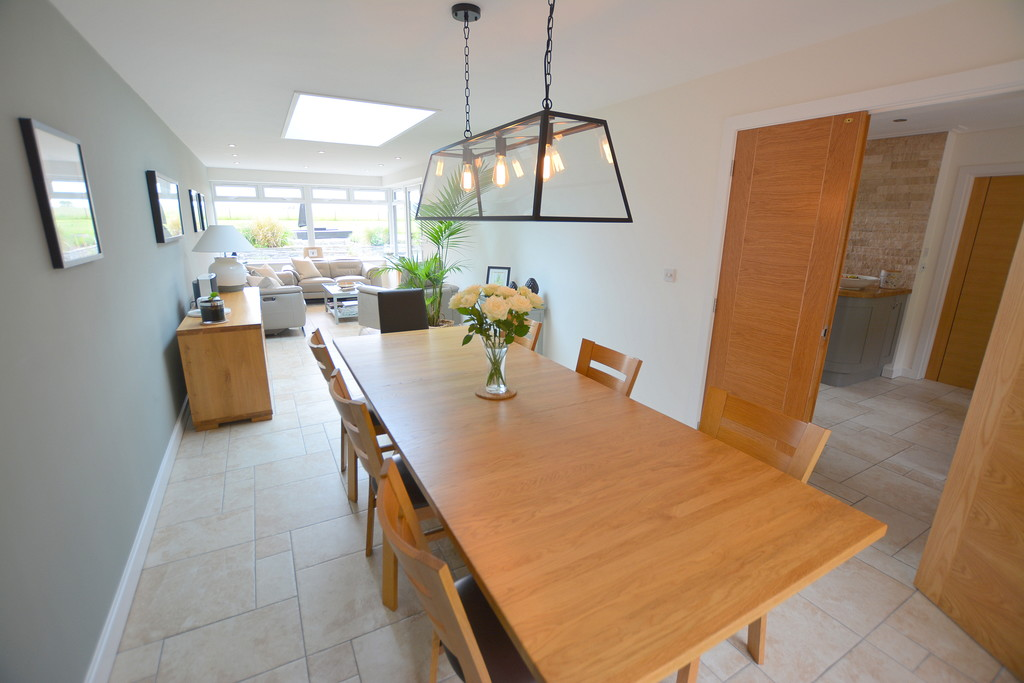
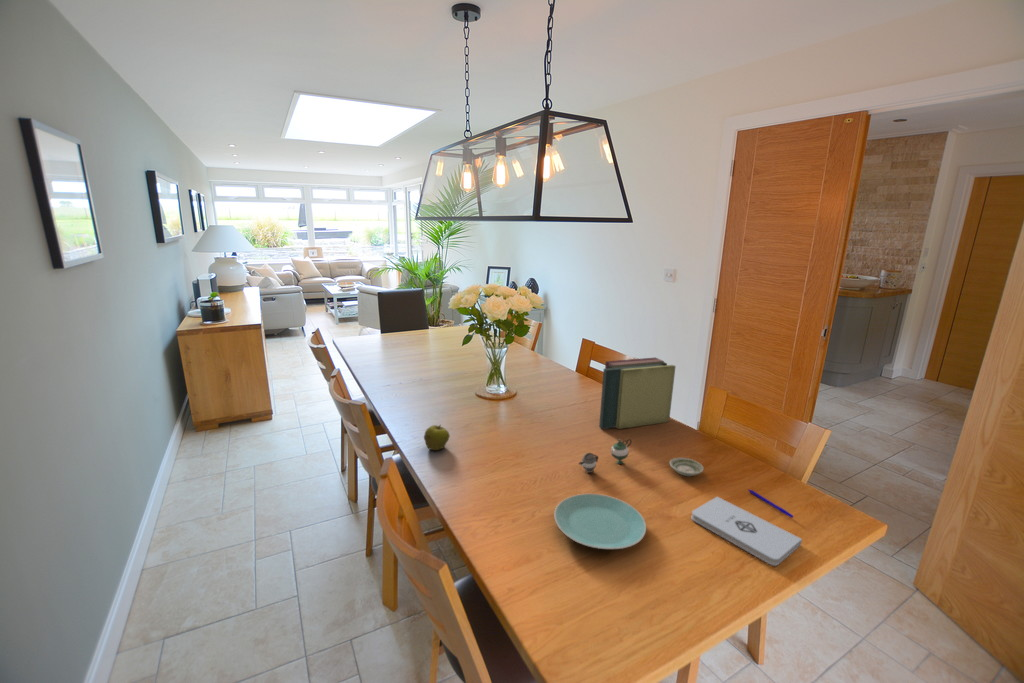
+ apple [423,424,451,451]
+ notepad [690,496,803,567]
+ plate [553,493,647,550]
+ saucer [668,457,705,477]
+ pen [748,489,794,519]
+ book [598,357,677,430]
+ teapot [578,438,633,474]
